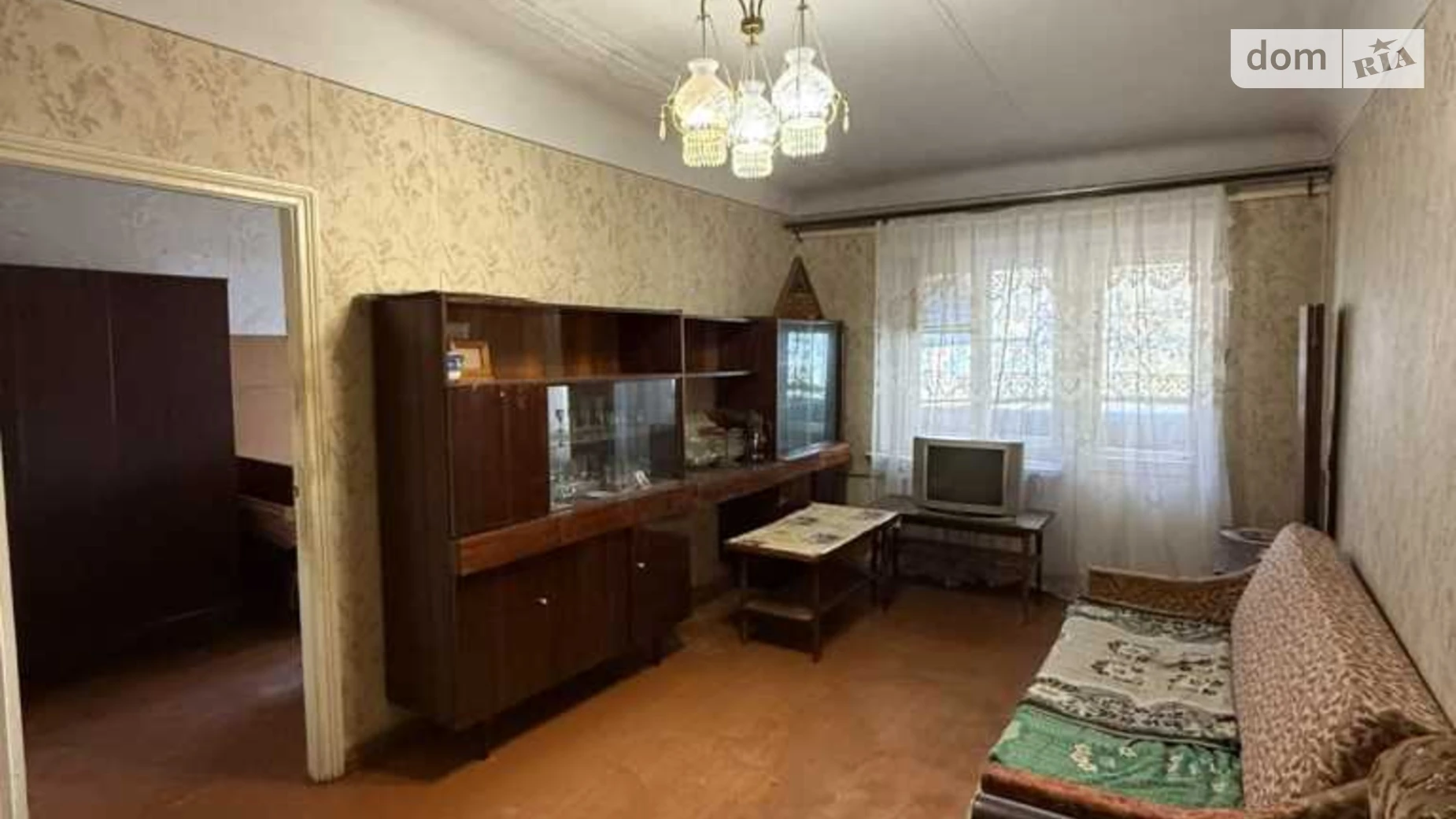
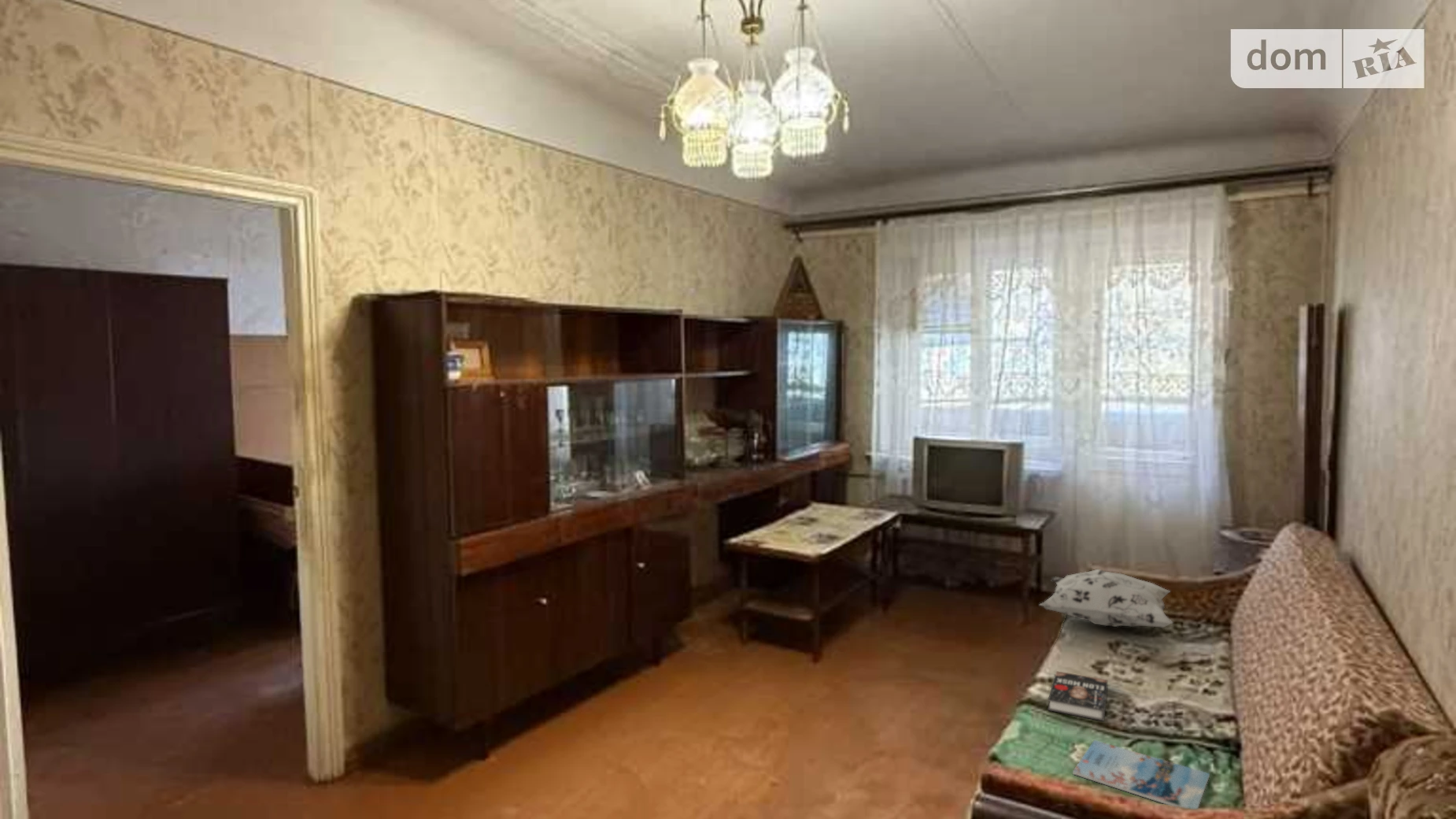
+ magazine [1072,739,1210,810]
+ decorative pillow [1039,569,1173,628]
+ book [1048,670,1108,722]
